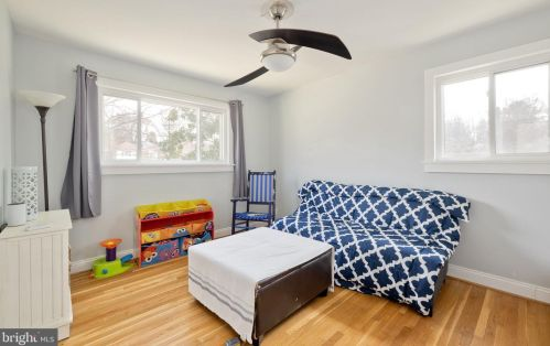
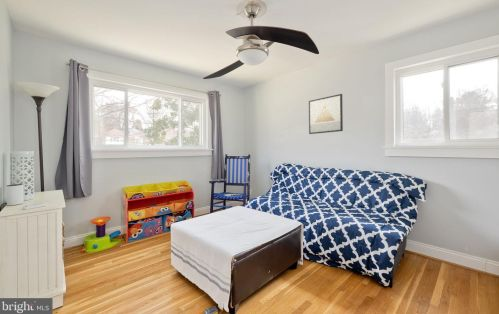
+ wall art [308,93,344,135]
